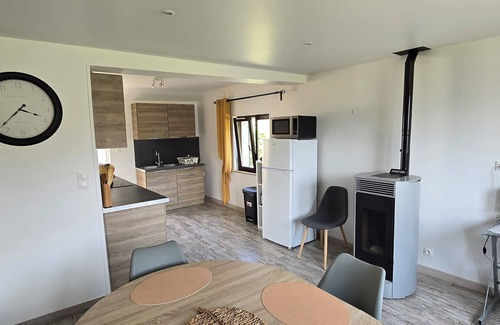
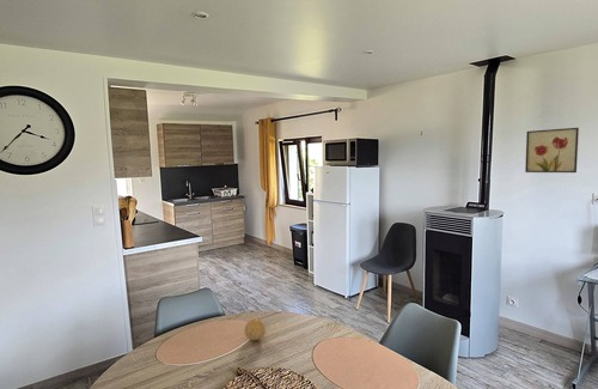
+ wall art [524,127,580,174]
+ fruit [244,318,267,341]
